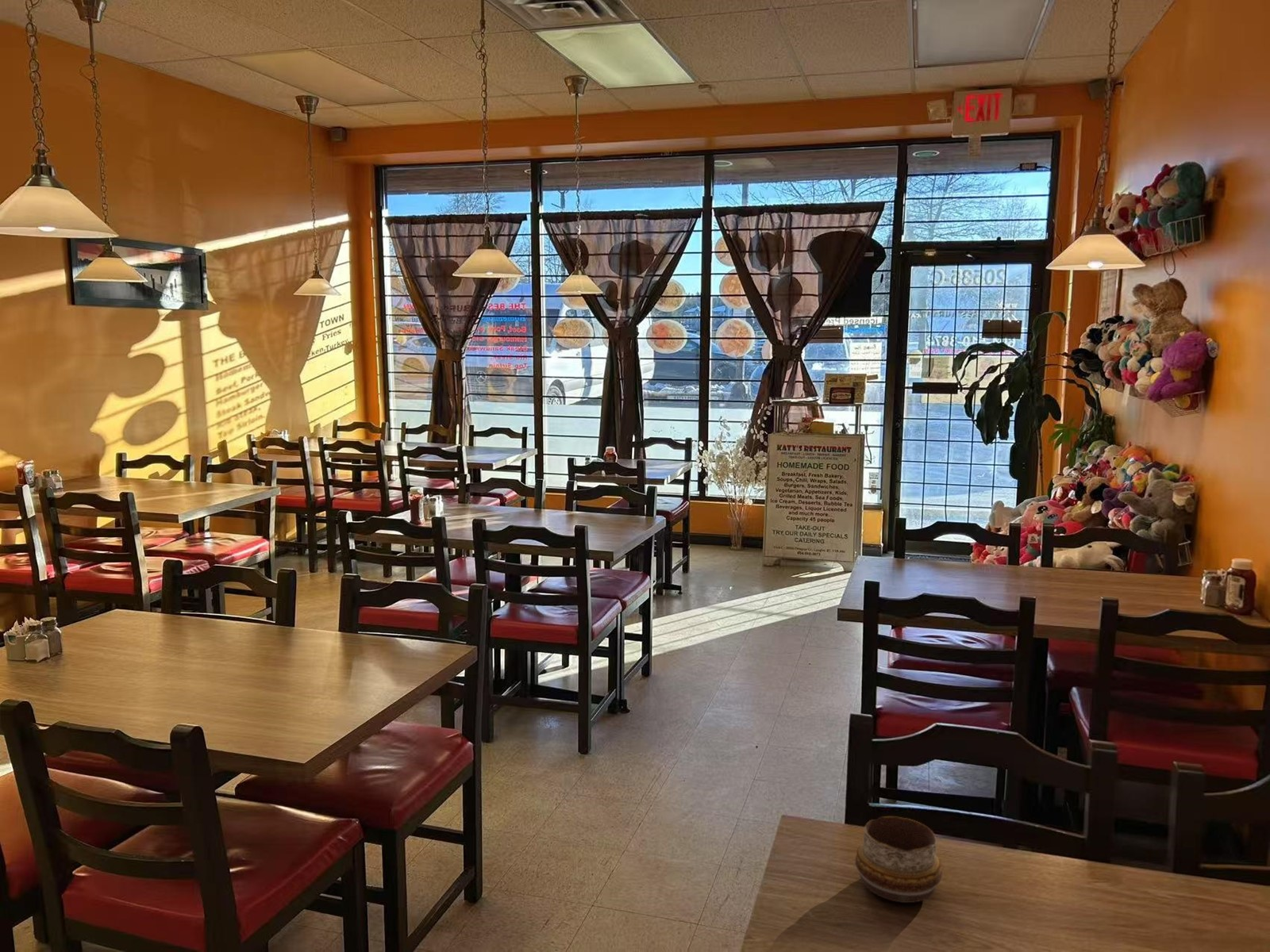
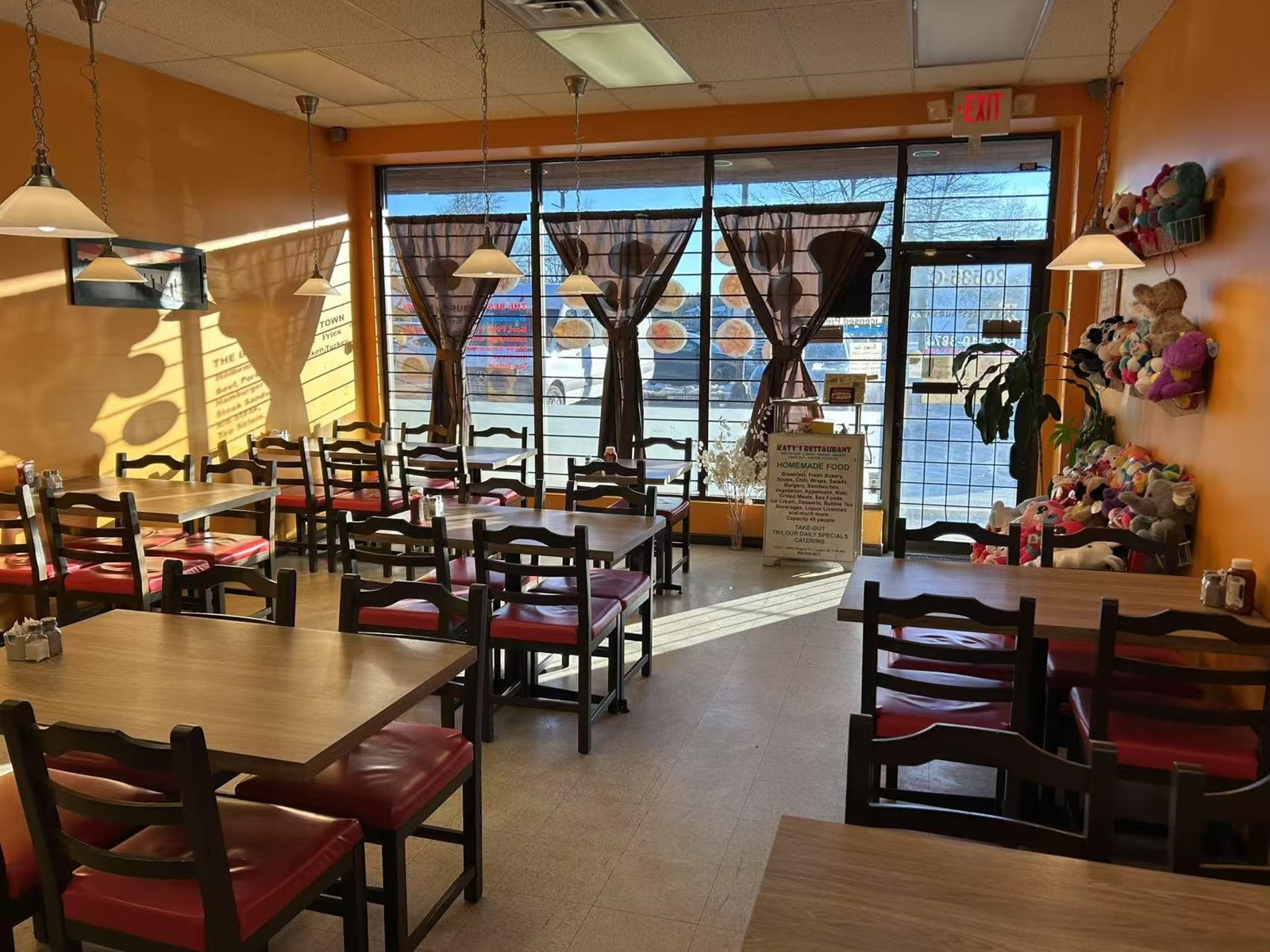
- decorative bowl [855,816,943,904]
